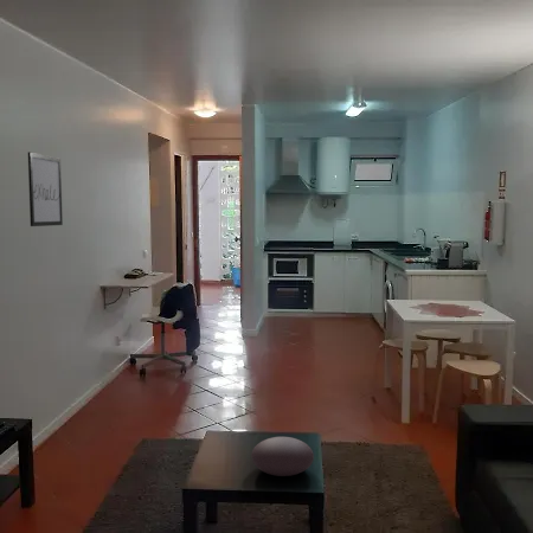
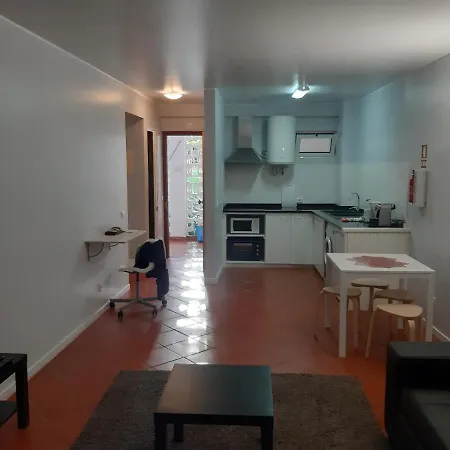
- decorative bowl [250,436,315,477]
- wall art [27,152,64,227]
